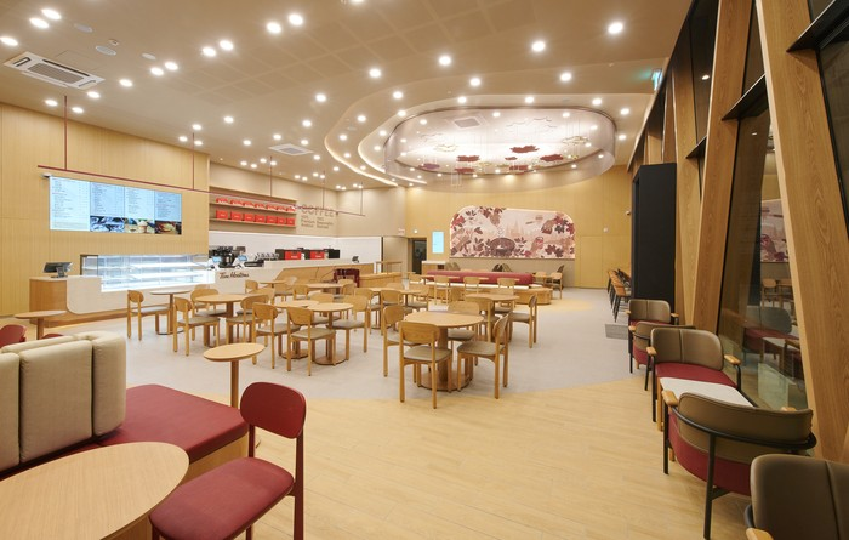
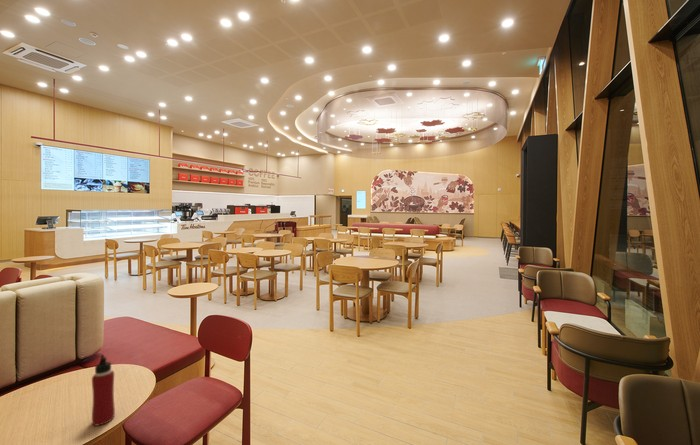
+ water bottle [91,354,116,427]
